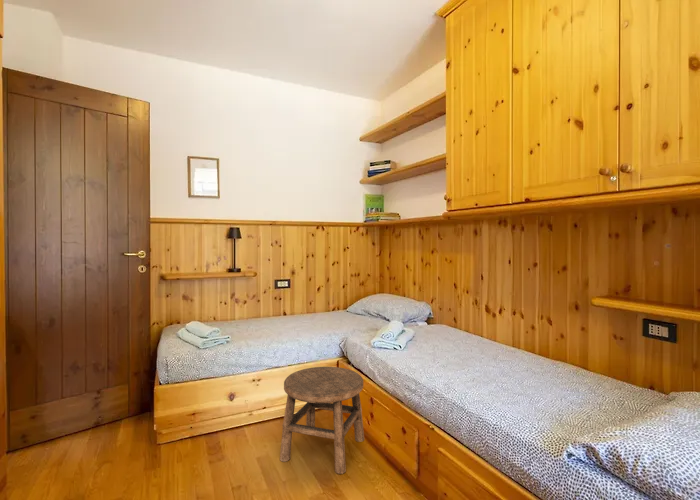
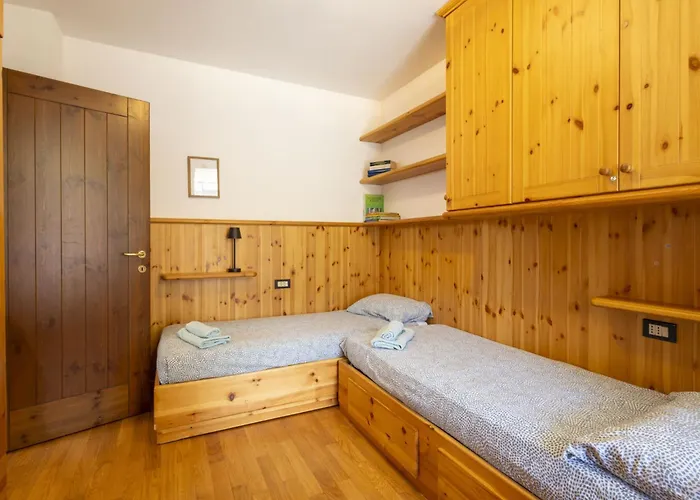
- stool [279,366,365,475]
